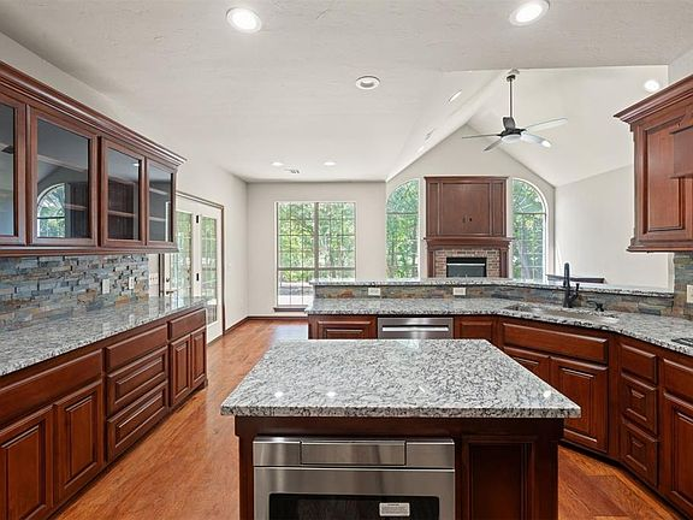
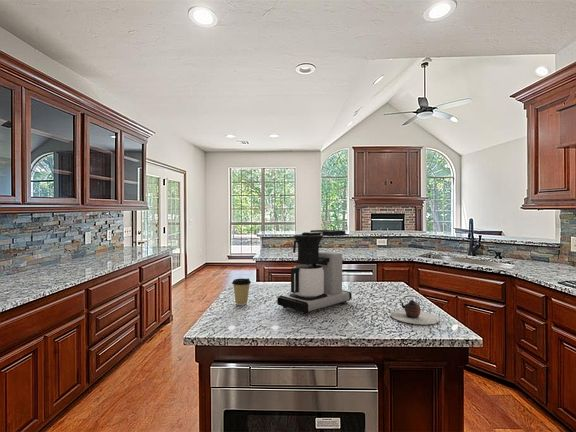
+ teapot [389,295,441,325]
+ coffee maker [276,229,353,315]
+ coffee cup [231,277,252,306]
